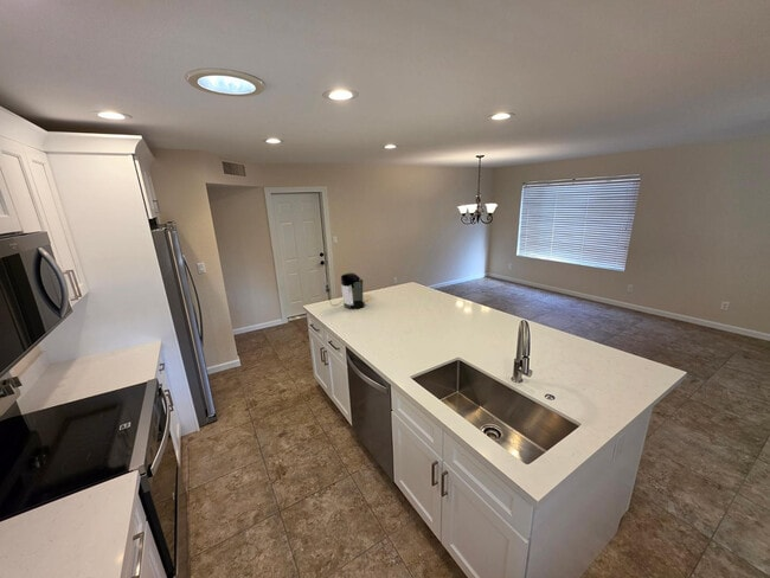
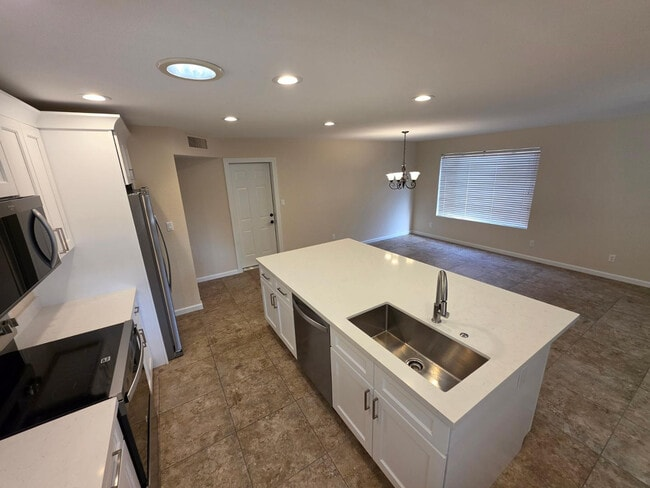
- coffee maker [322,271,366,310]
